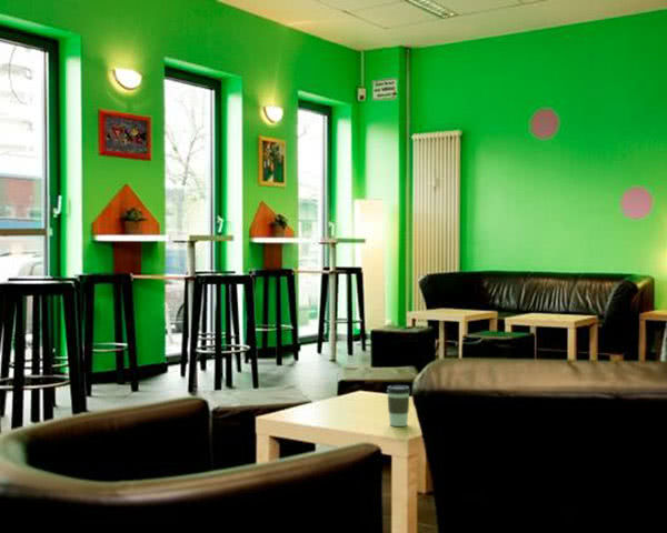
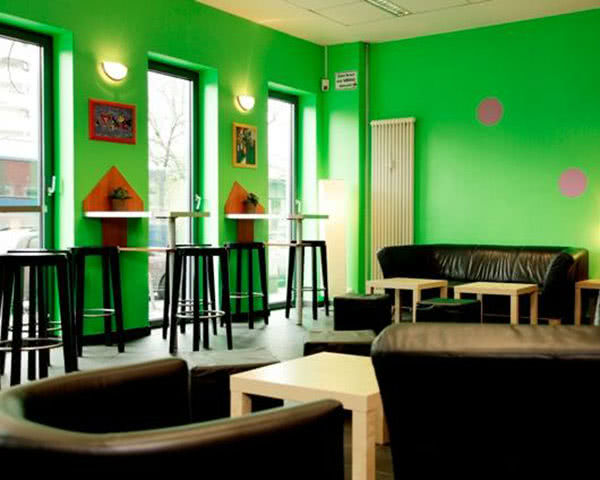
- coffee cup [386,384,411,428]
